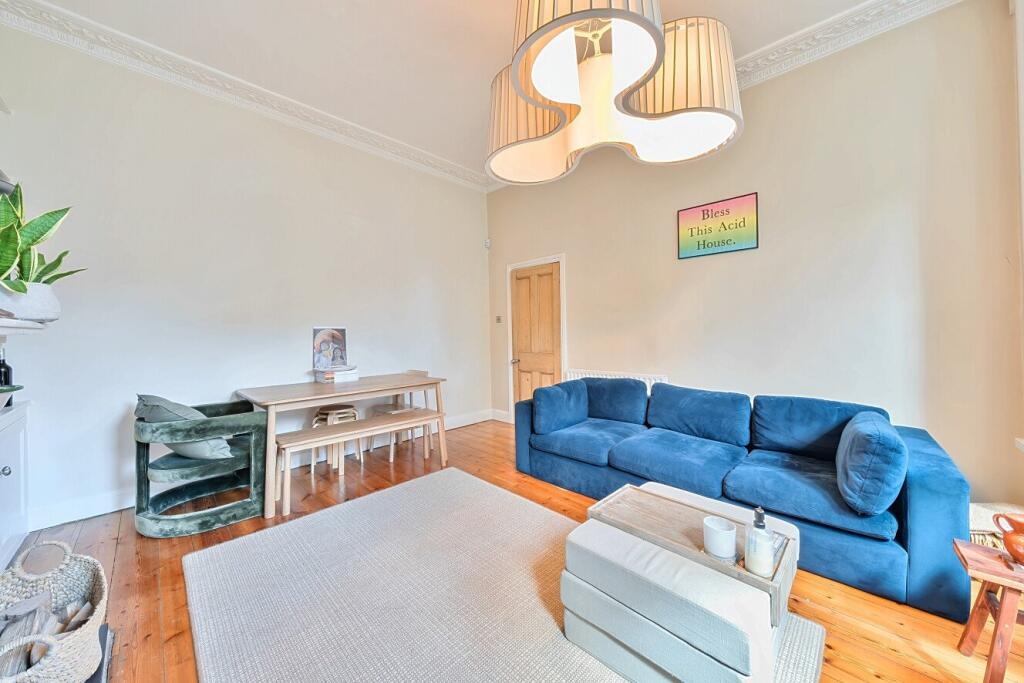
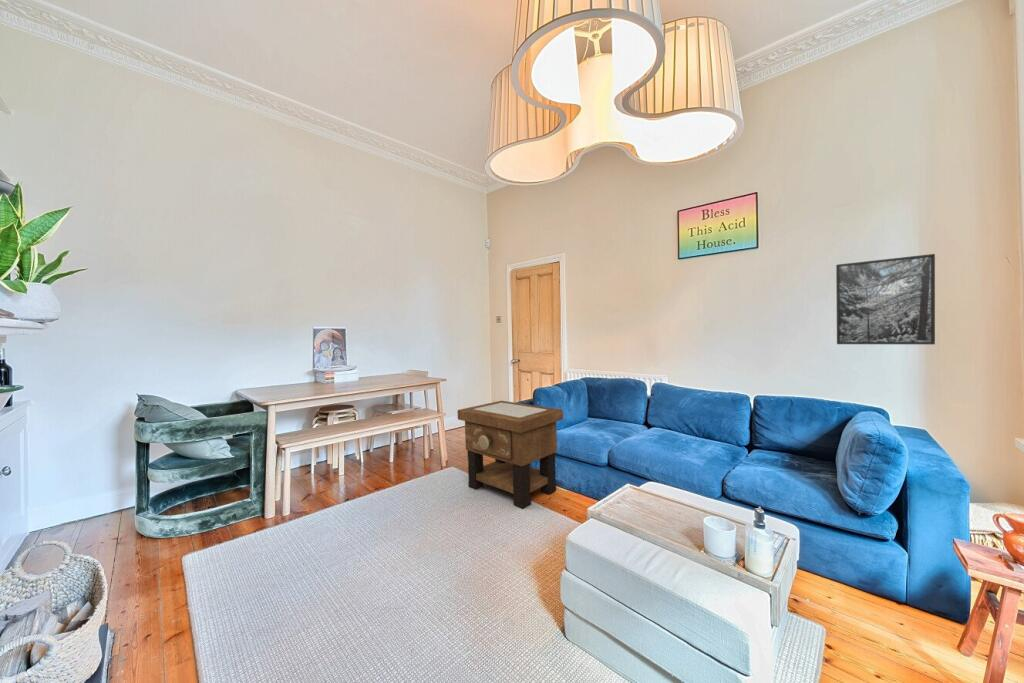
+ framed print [835,253,936,345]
+ side table [457,400,564,509]
